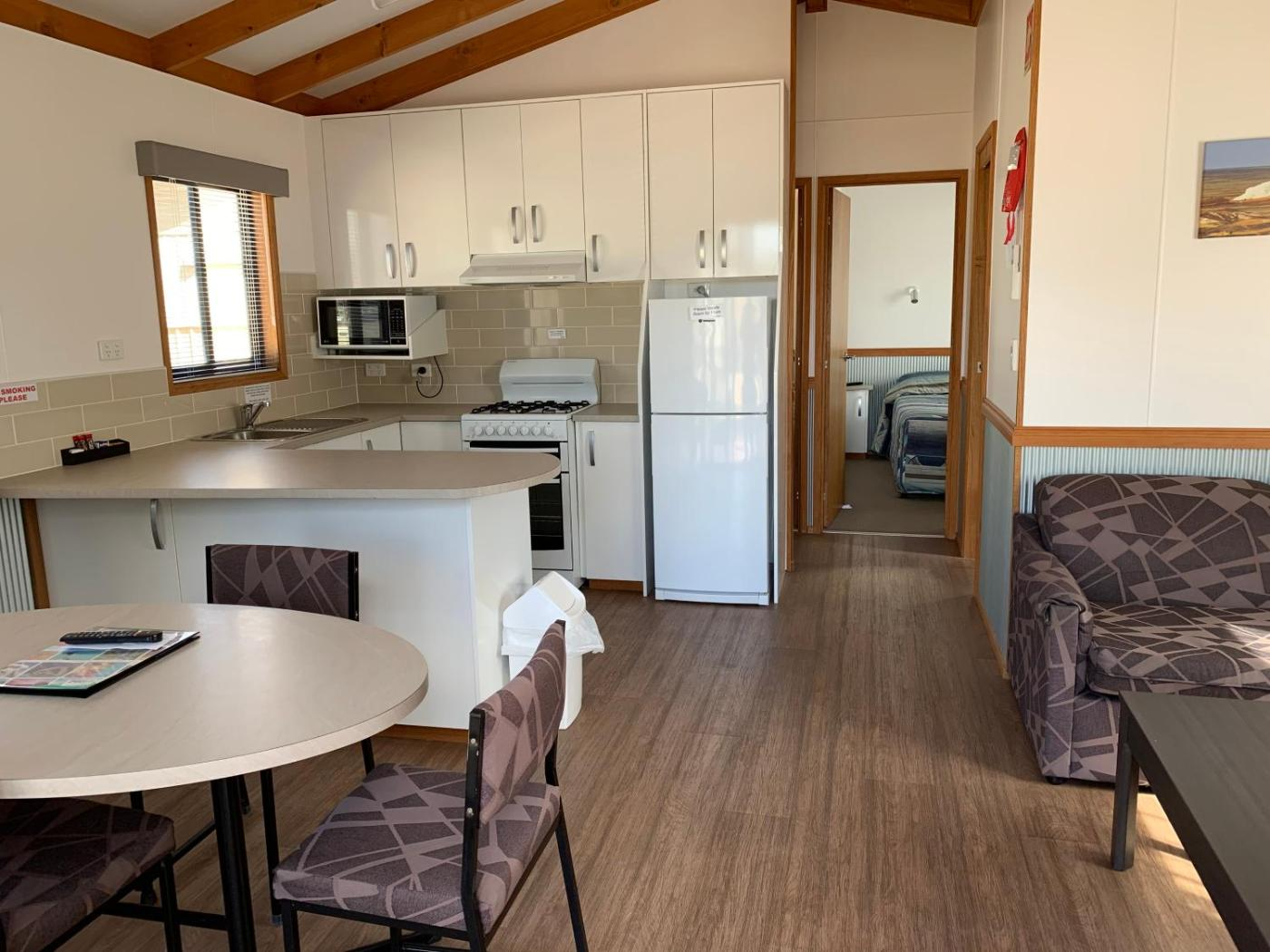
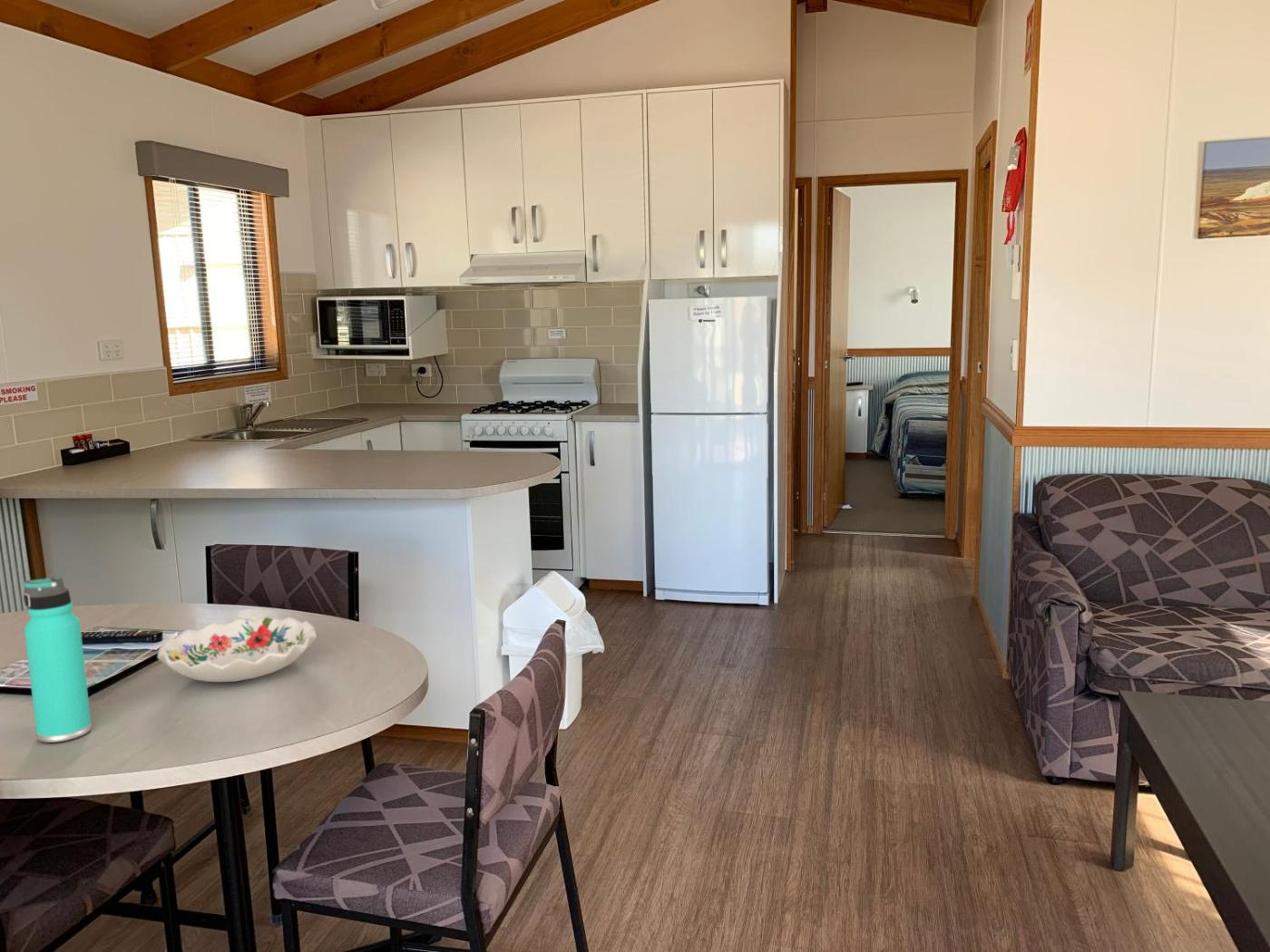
+ thermos bottle [23,576,93,743]
+ decorative bowl [156,615,318,683]
